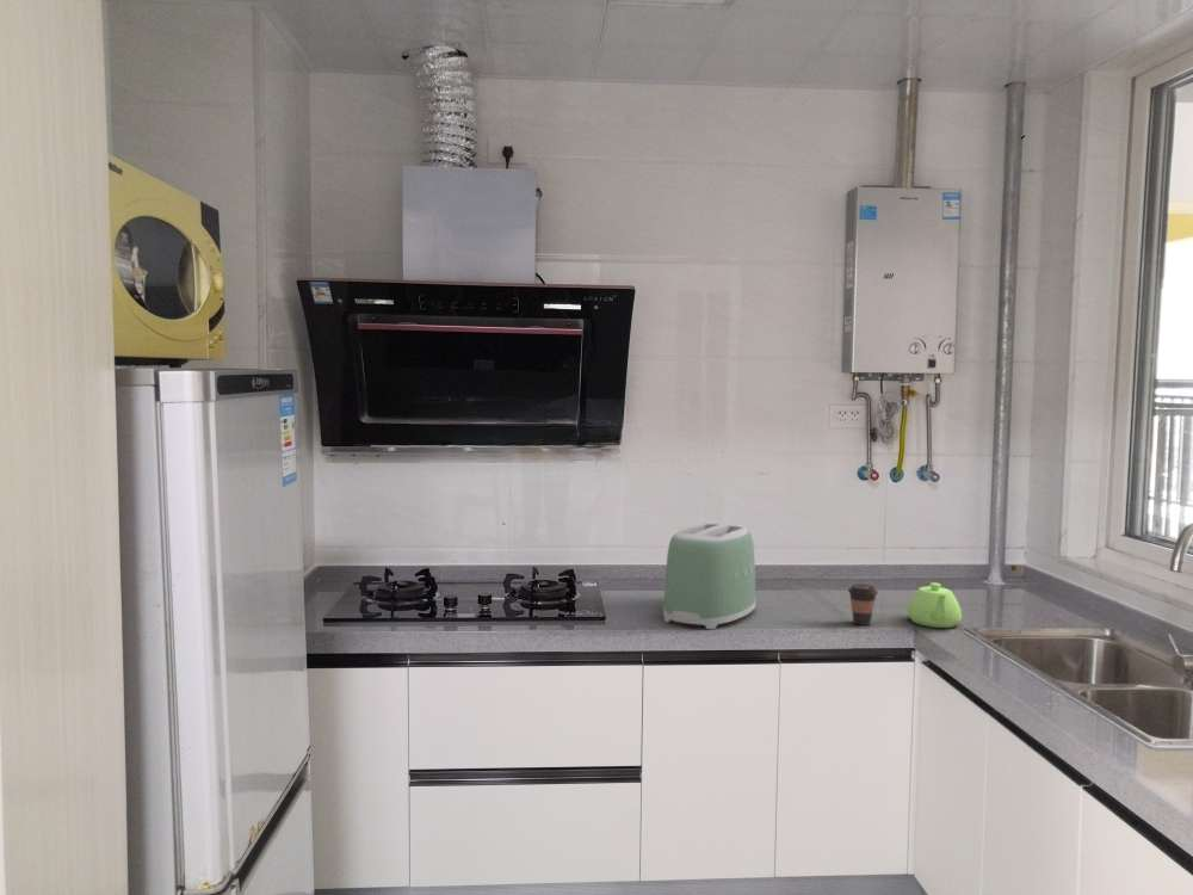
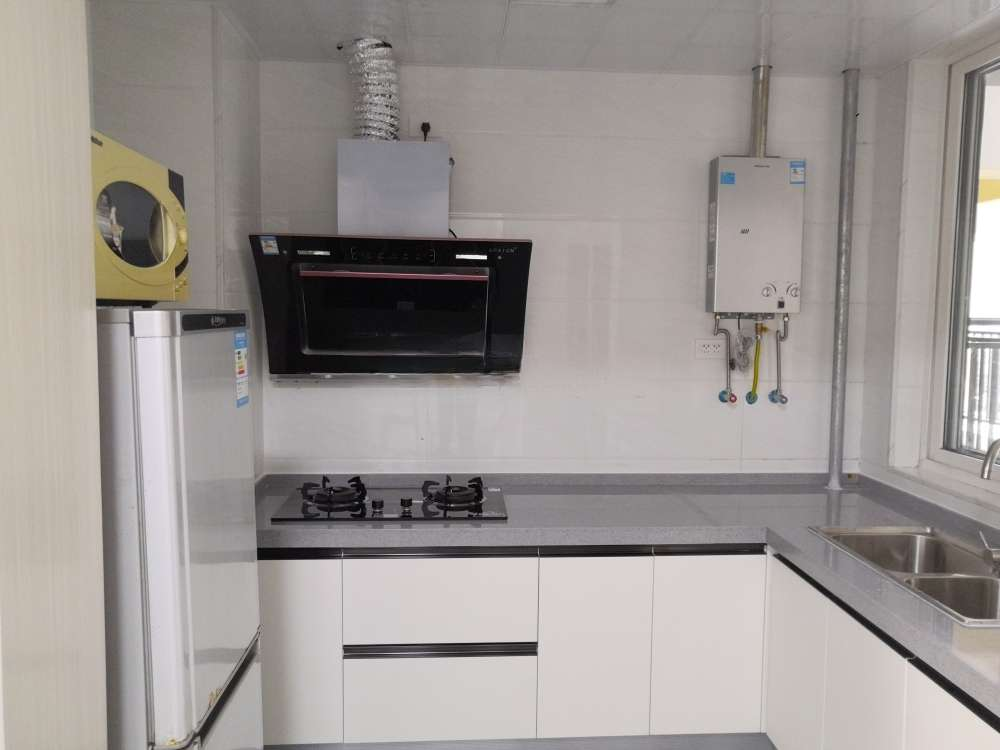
- toaster [662,523,756,630]
- coffee cup [847,582,879,626]
- teapot [907,581,963,629]
